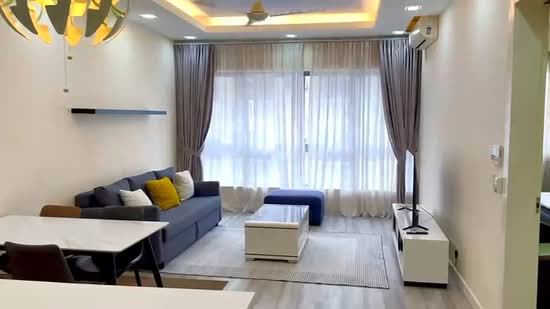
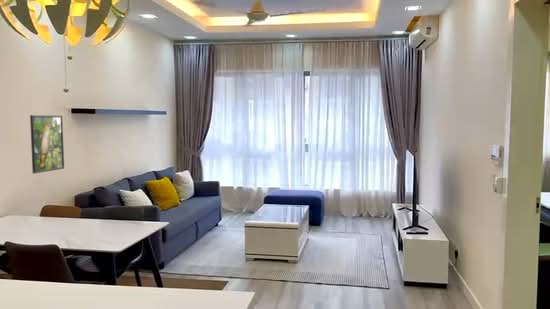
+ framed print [29,114,65,174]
